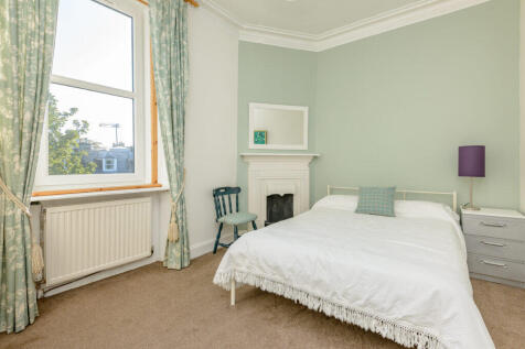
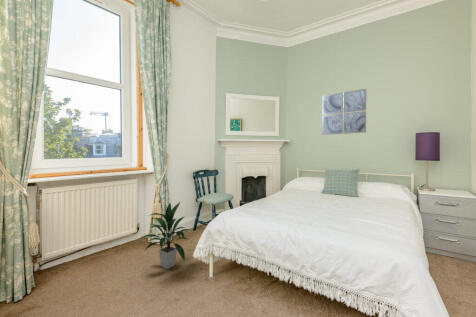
+ wall art [321,88,367,136]
+ indoor plant [138,200,191,270]
